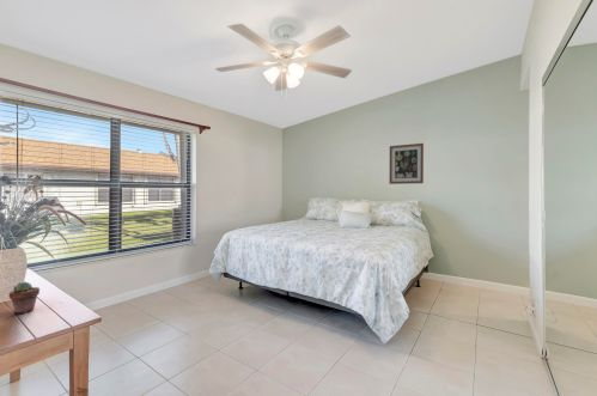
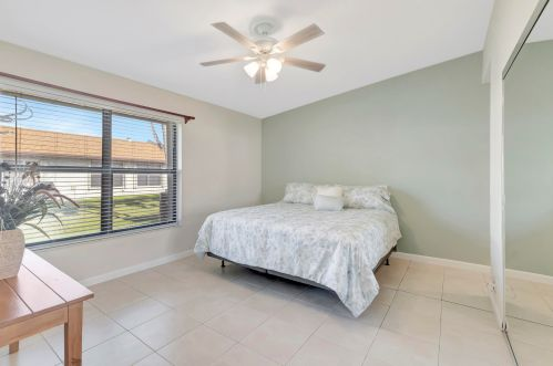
- potted succulent [8,281,41,315]
- wall art [388,142,425,185]
